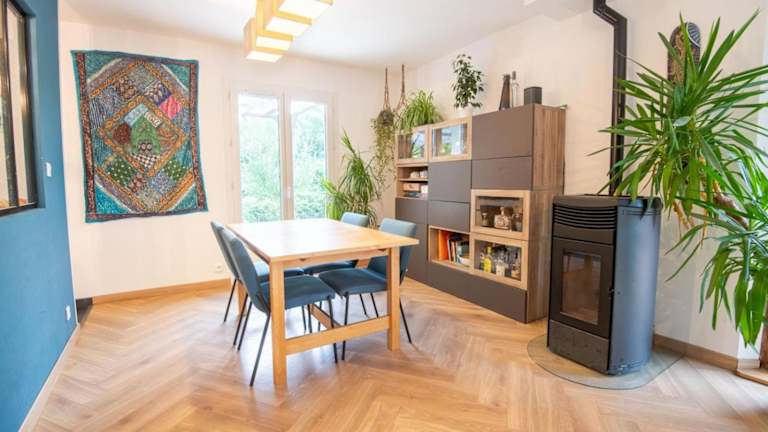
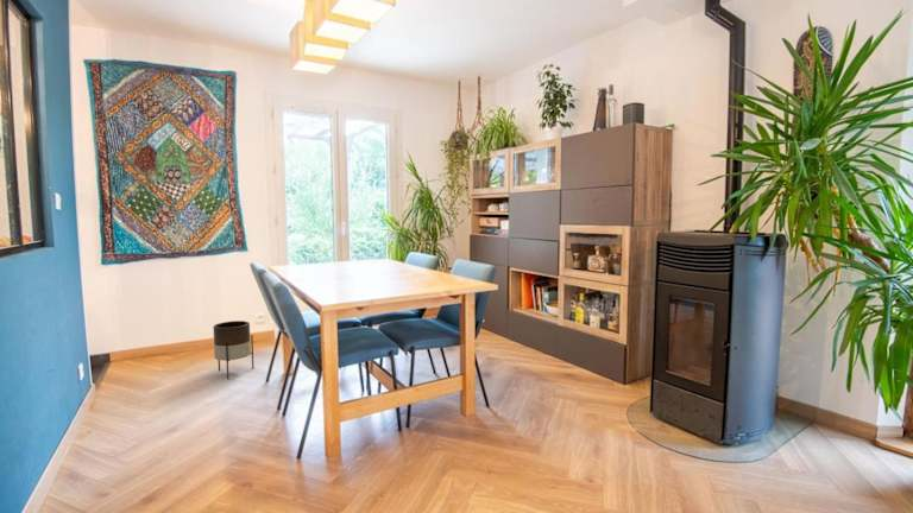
+ planter [212,319,254,380]
